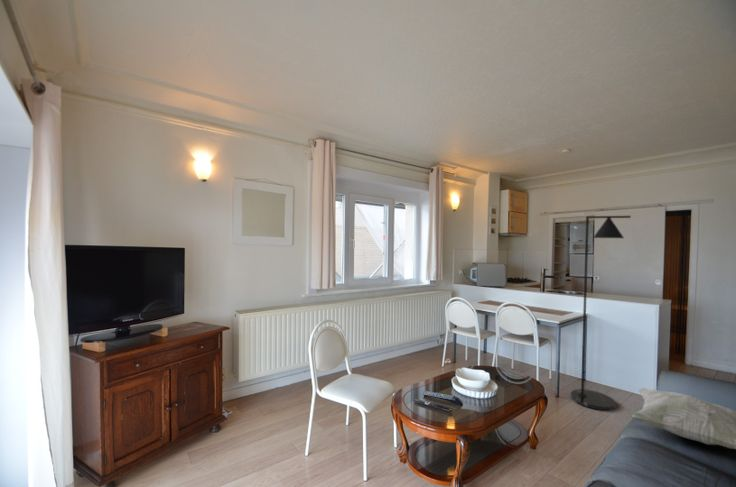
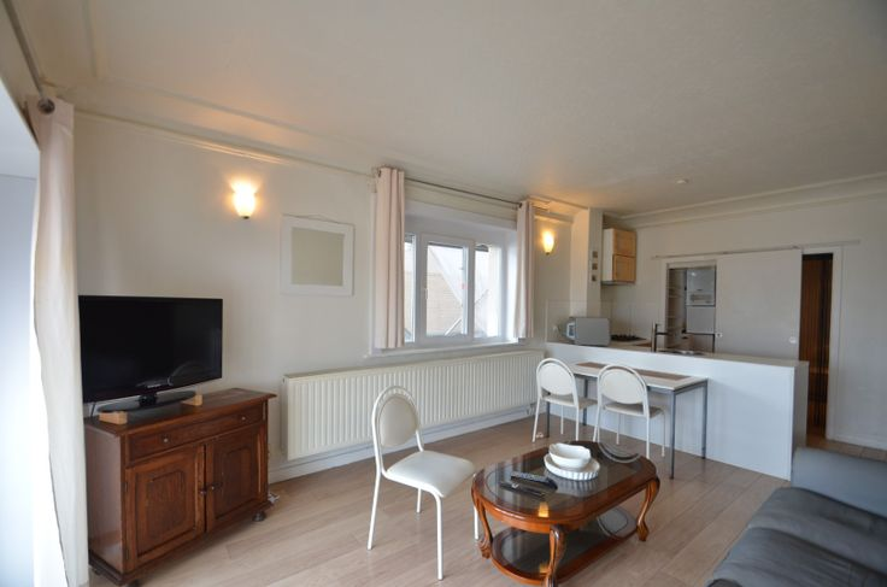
- decorative pillow [631,387,736,450]
- floor lamp [570,215,632,411]
